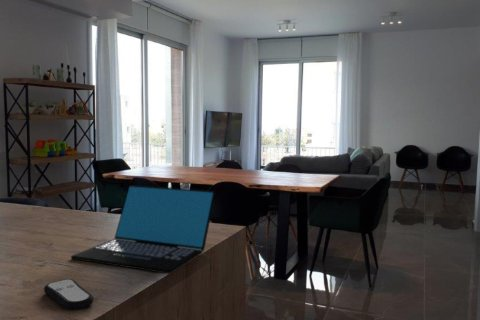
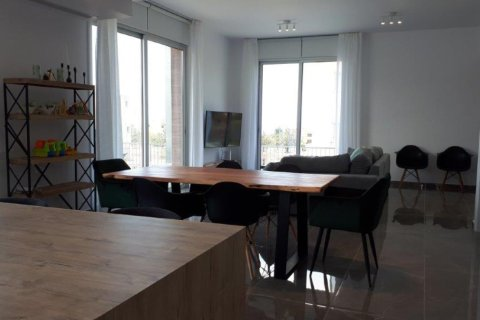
- laptop [70,184,217,275]
- remote control [43,278,95,311]
